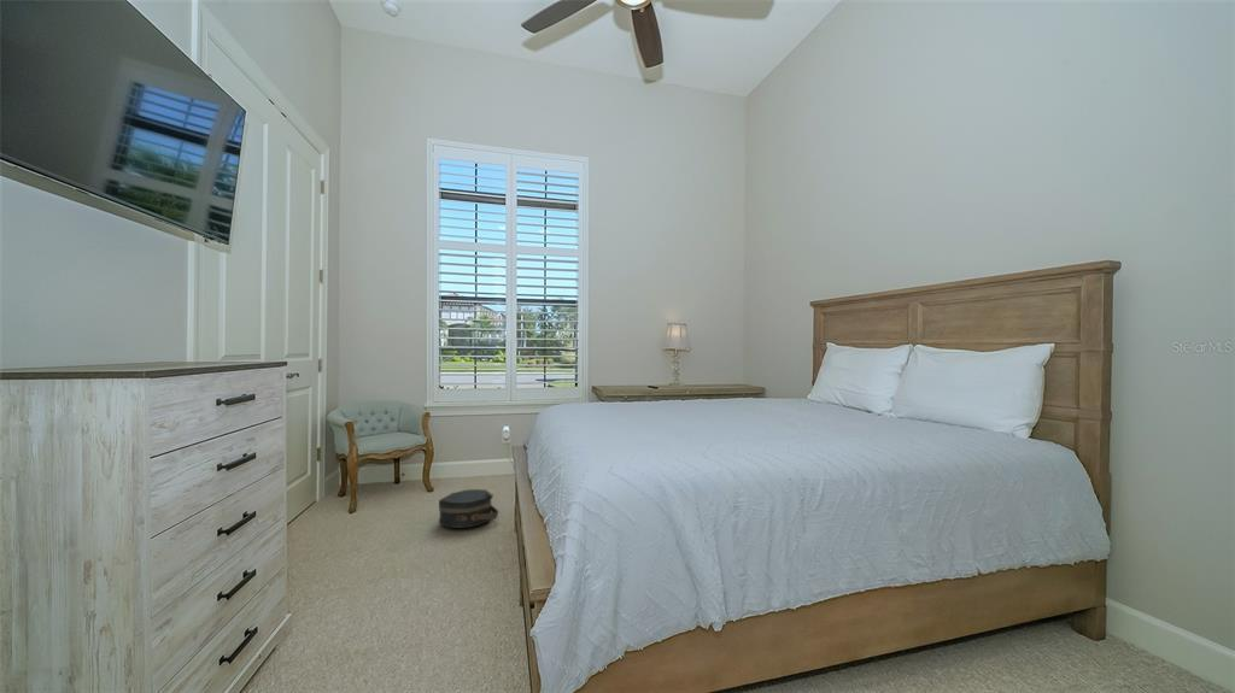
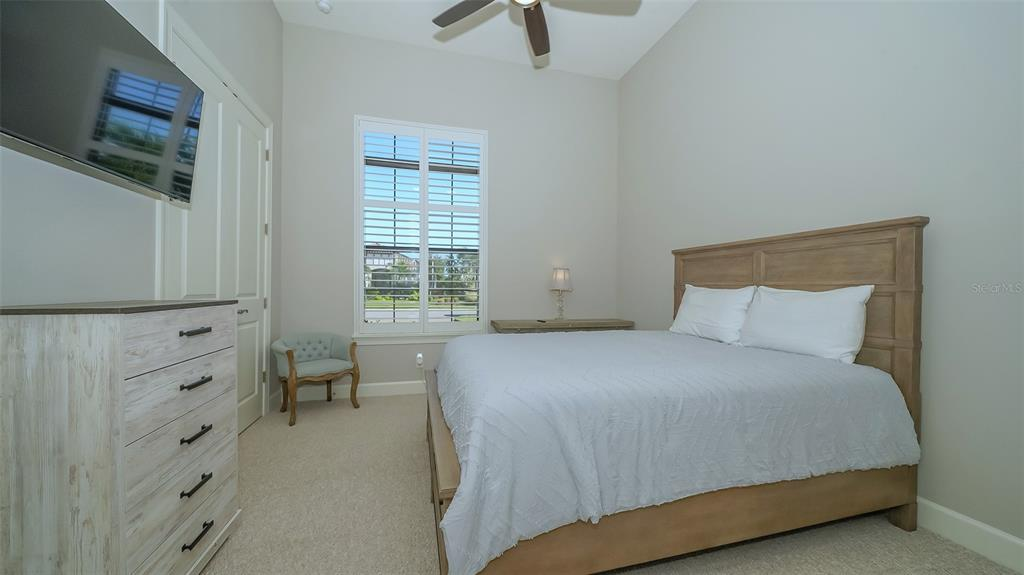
- hat box [438,488,499,529]
